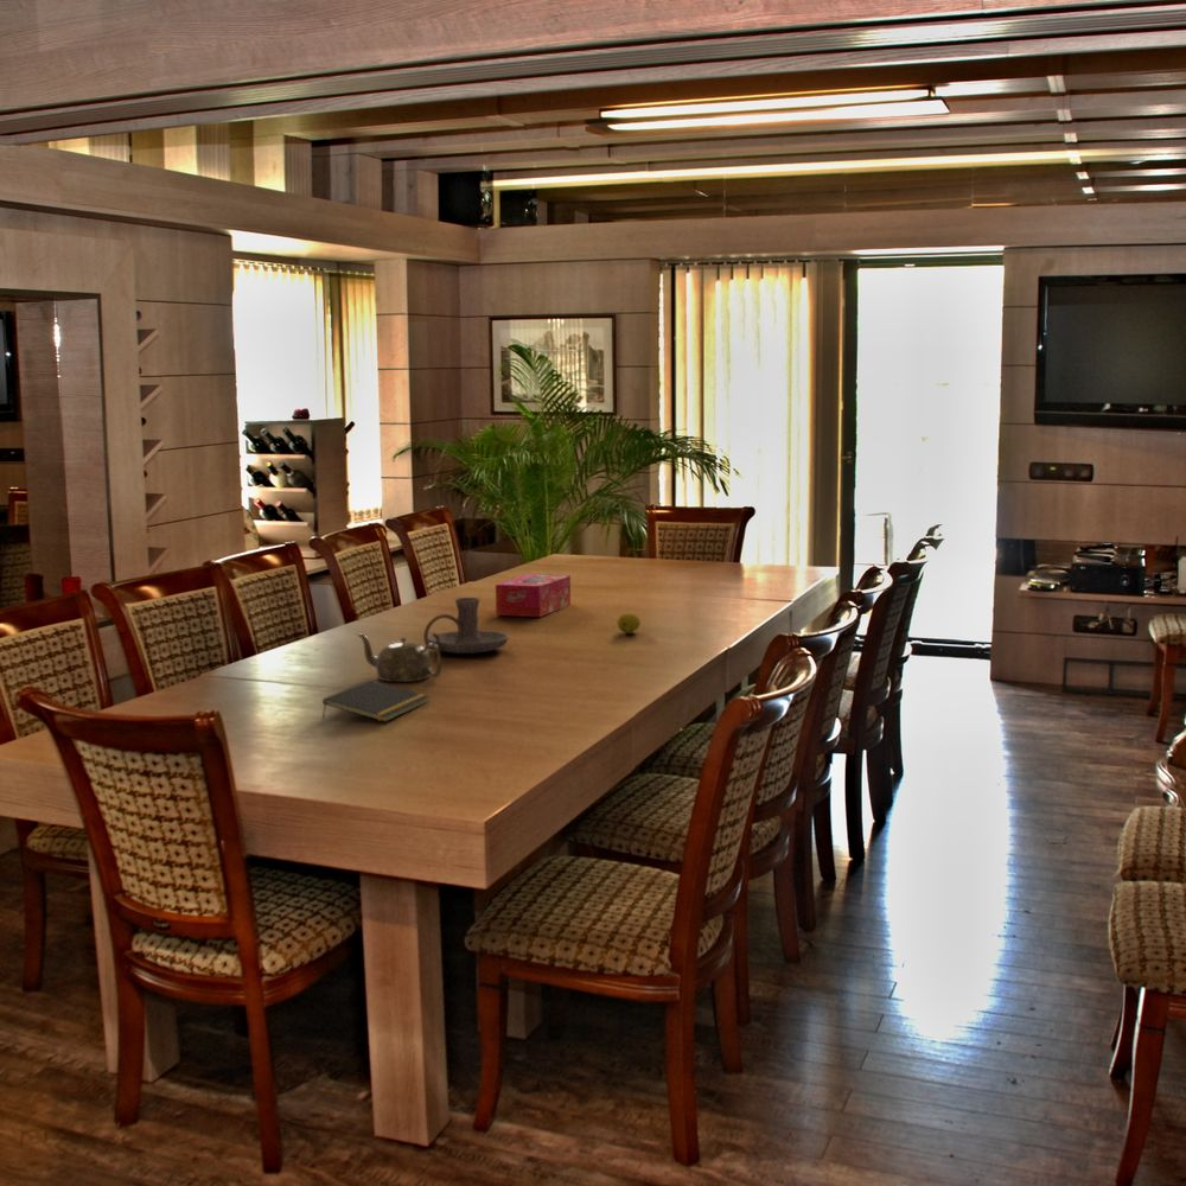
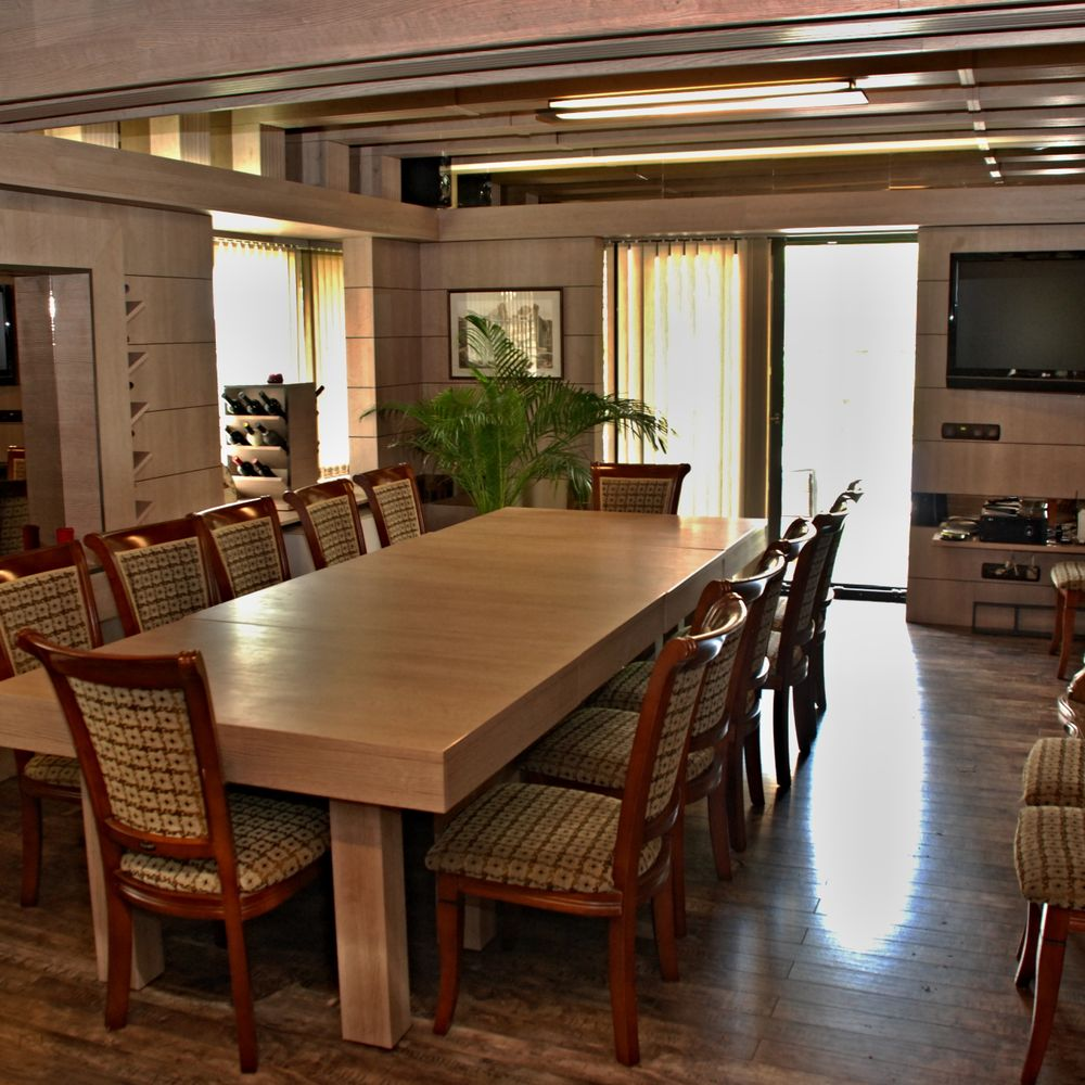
- teapot [357,633,442,683]
- tissue box [495,573,572,618]
- notepad [321,678,431,723]
- fruit [616,612,642,635]
- candle holder [422,597,510,655]
